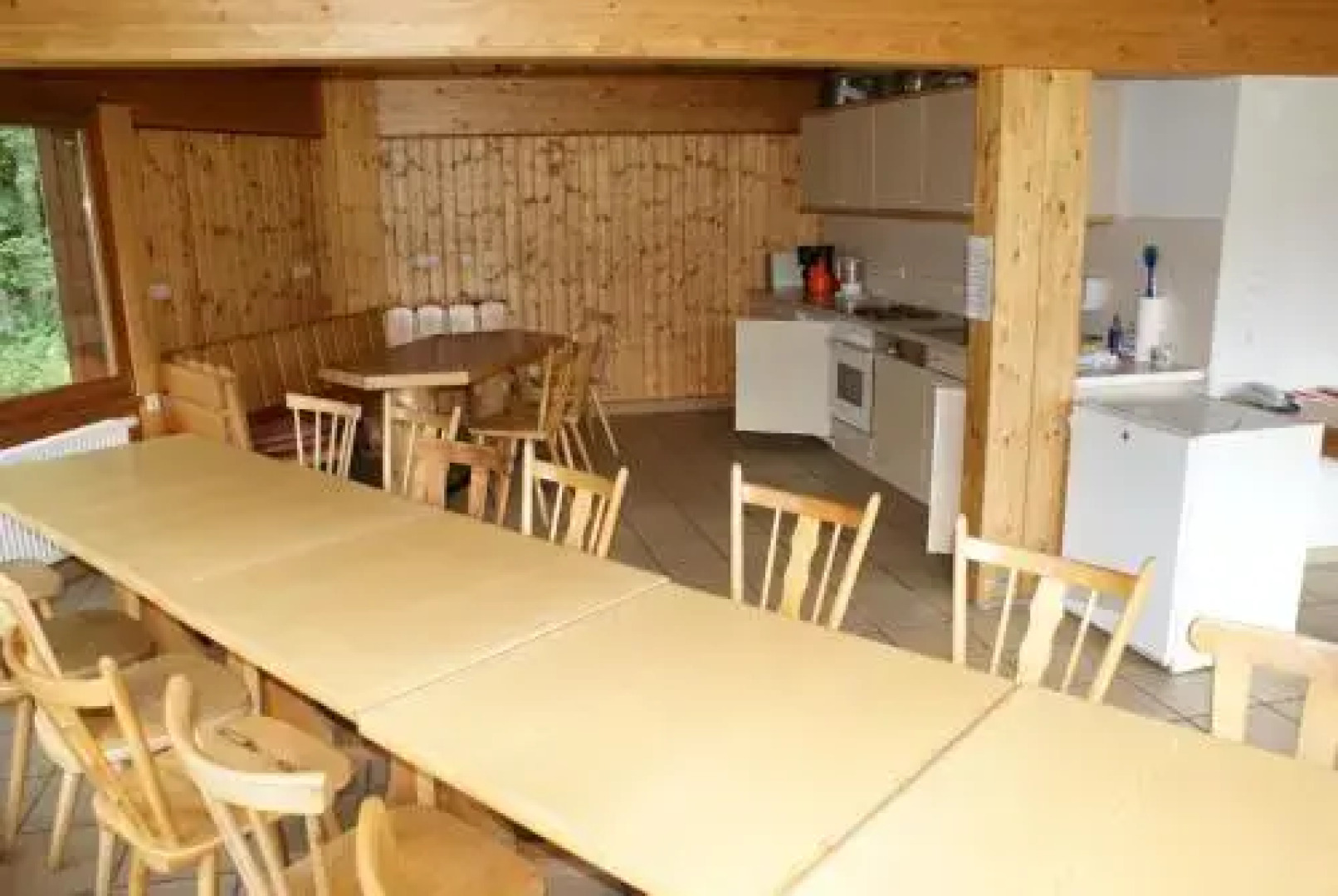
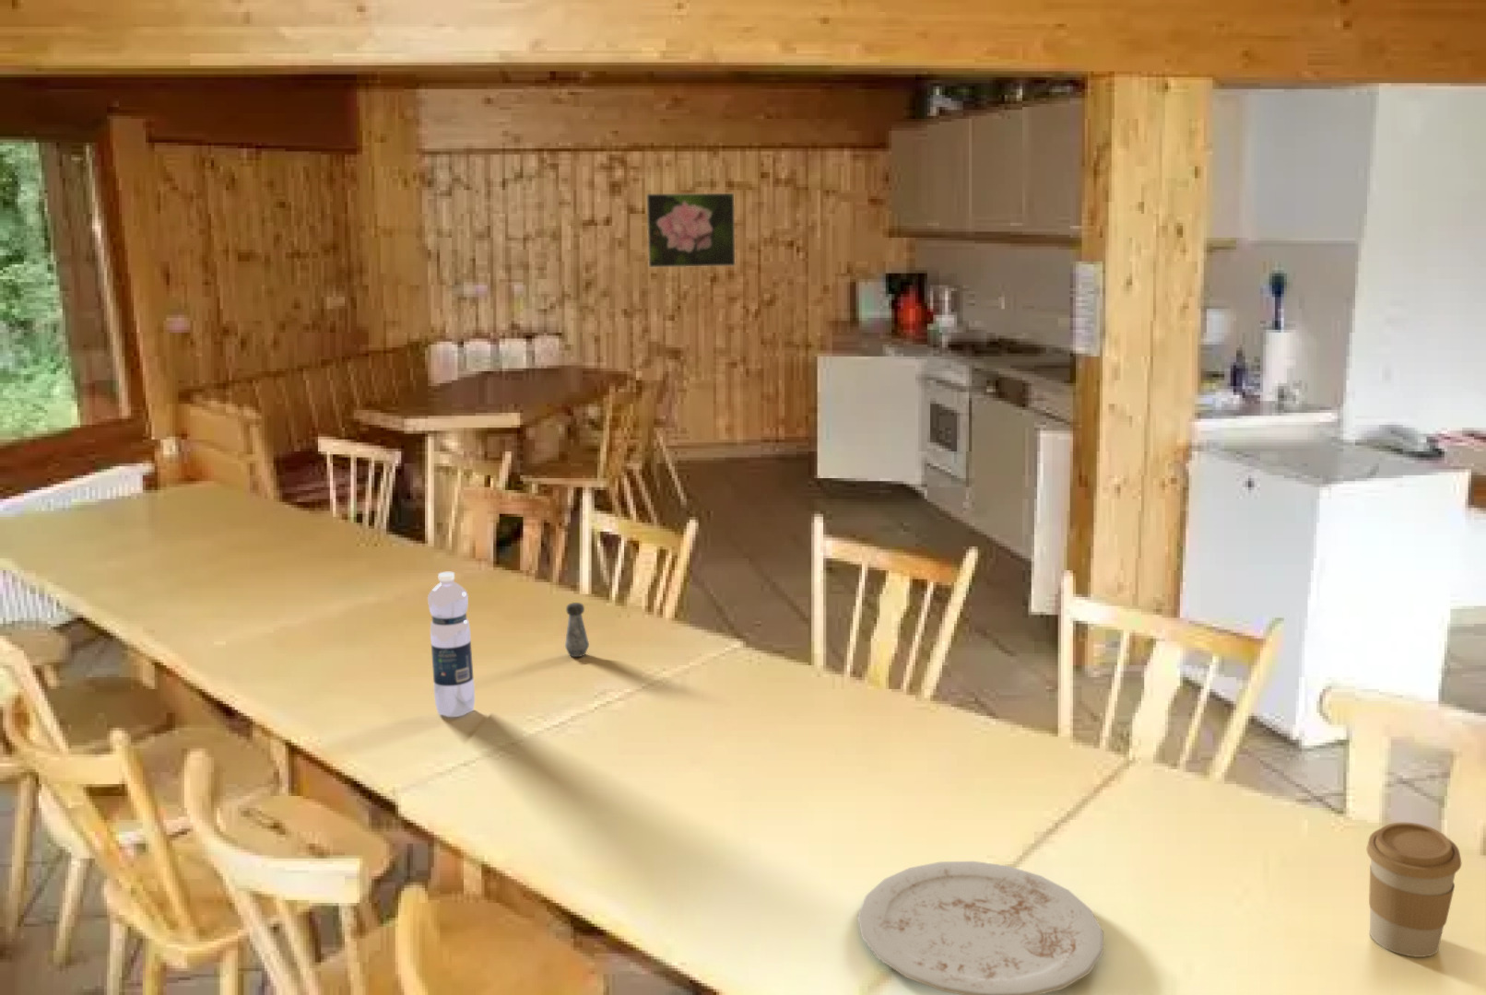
+ salt shaker [564,602,590,657]
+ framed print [645,192,736,268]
+ coffee cup [1366,822,1462,958]
+ plate [856,861,1104,995]
+ water bottle [426,571,475,717]
